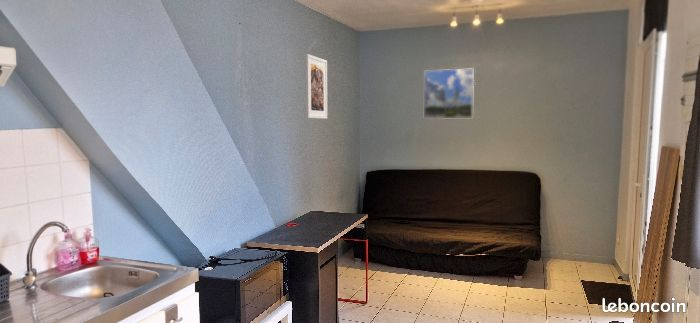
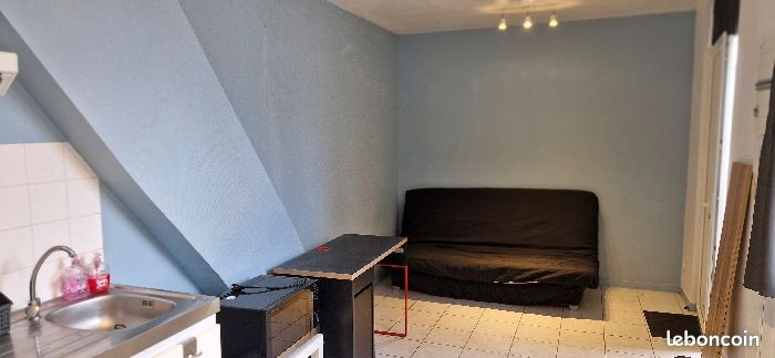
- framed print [423,67,475,120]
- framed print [304,53,328,120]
